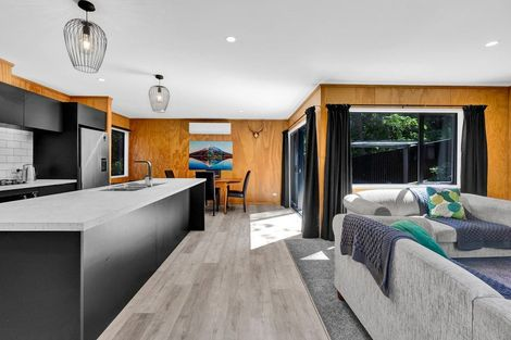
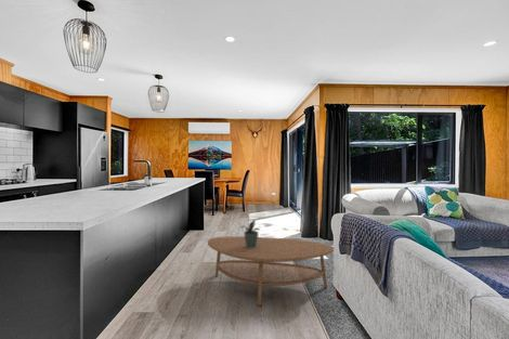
+ coffee table [207,235,335,308]
+ potted plant [239,219,262,248]
